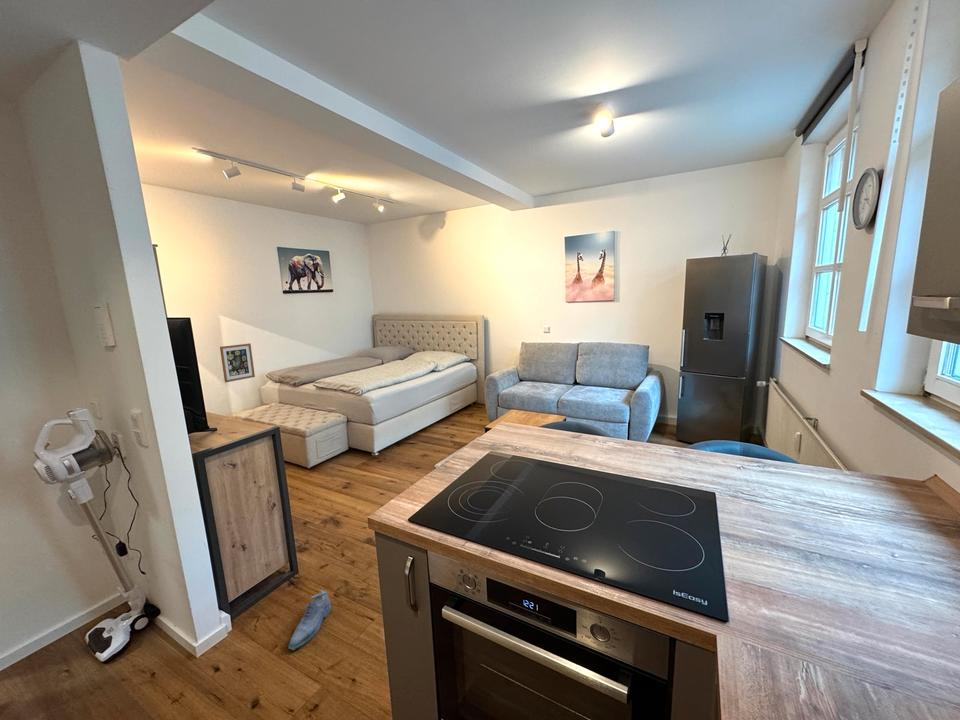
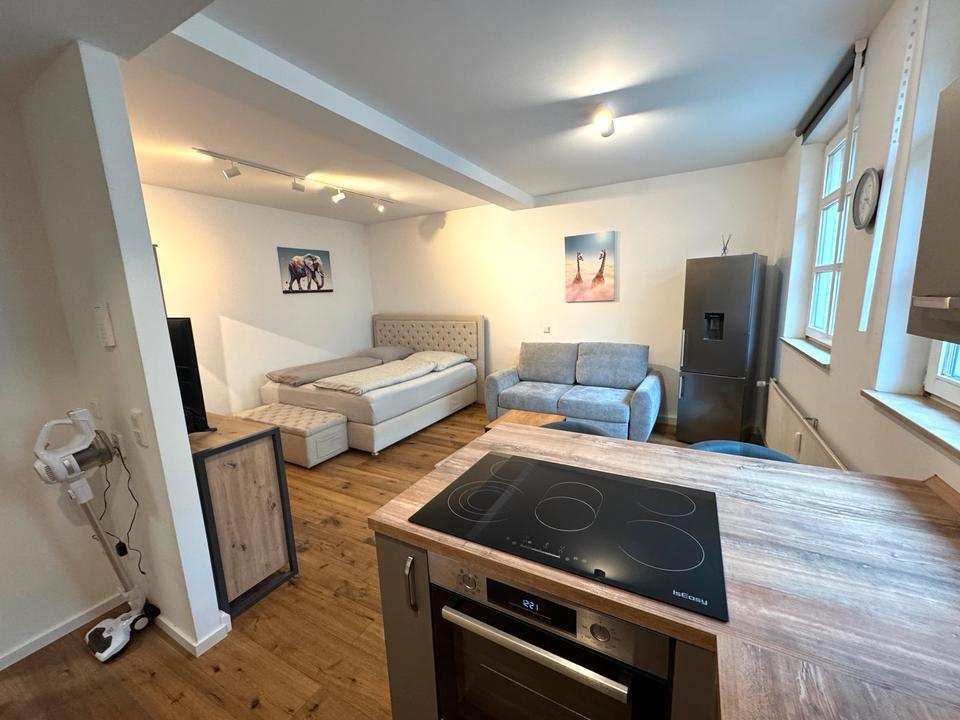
- wall art [219,342,256,383]
- shoe [288,589,332,651]
